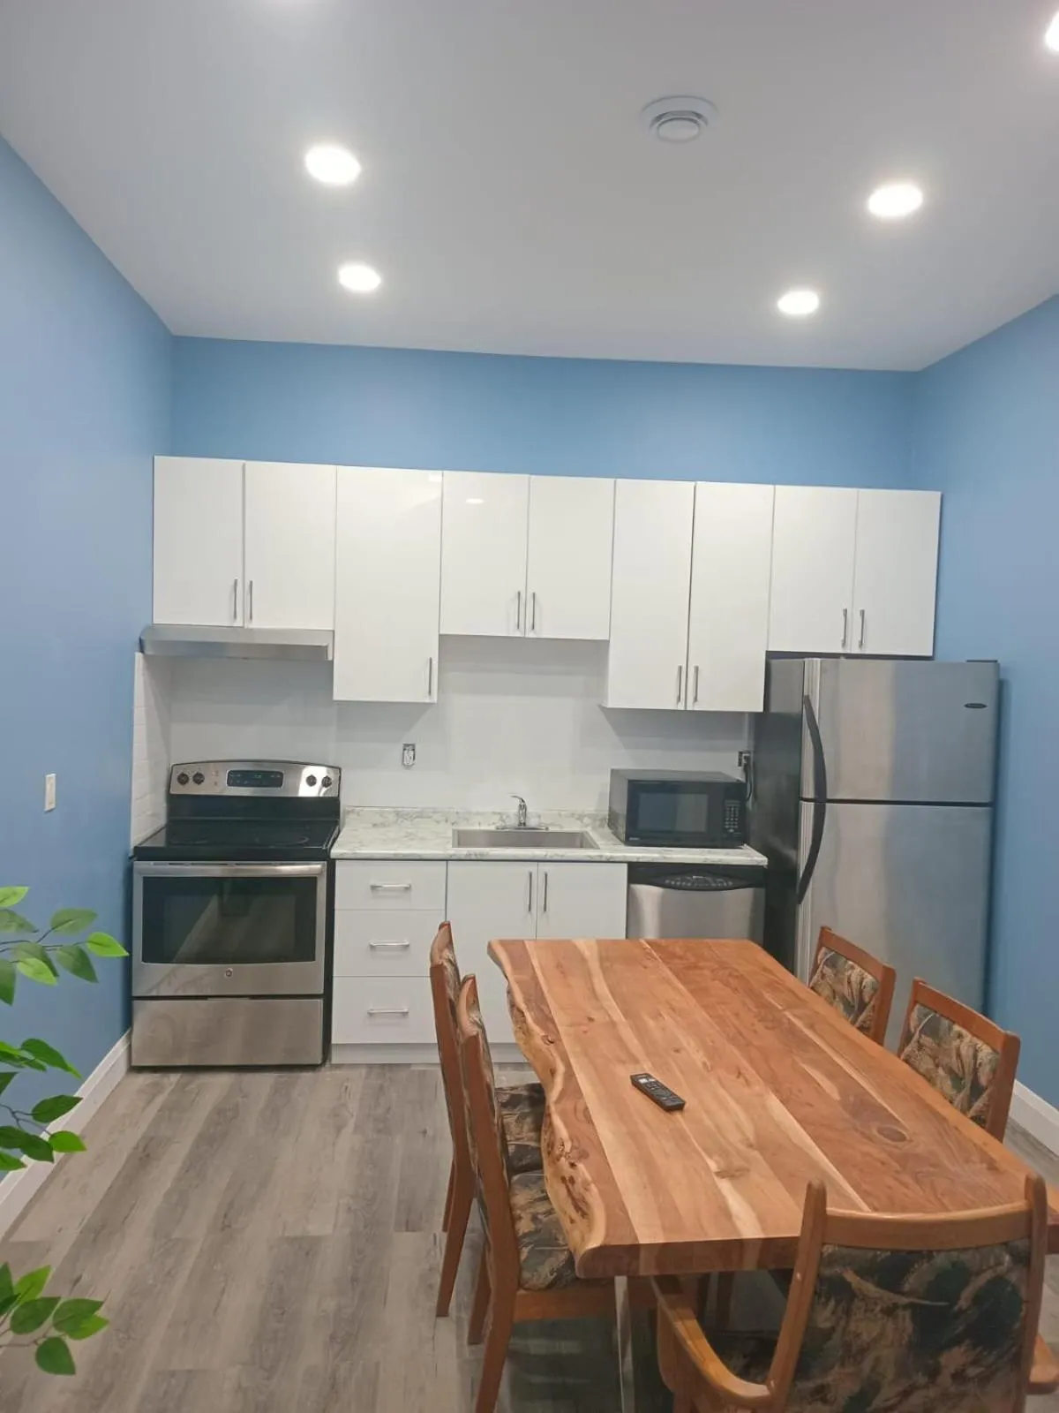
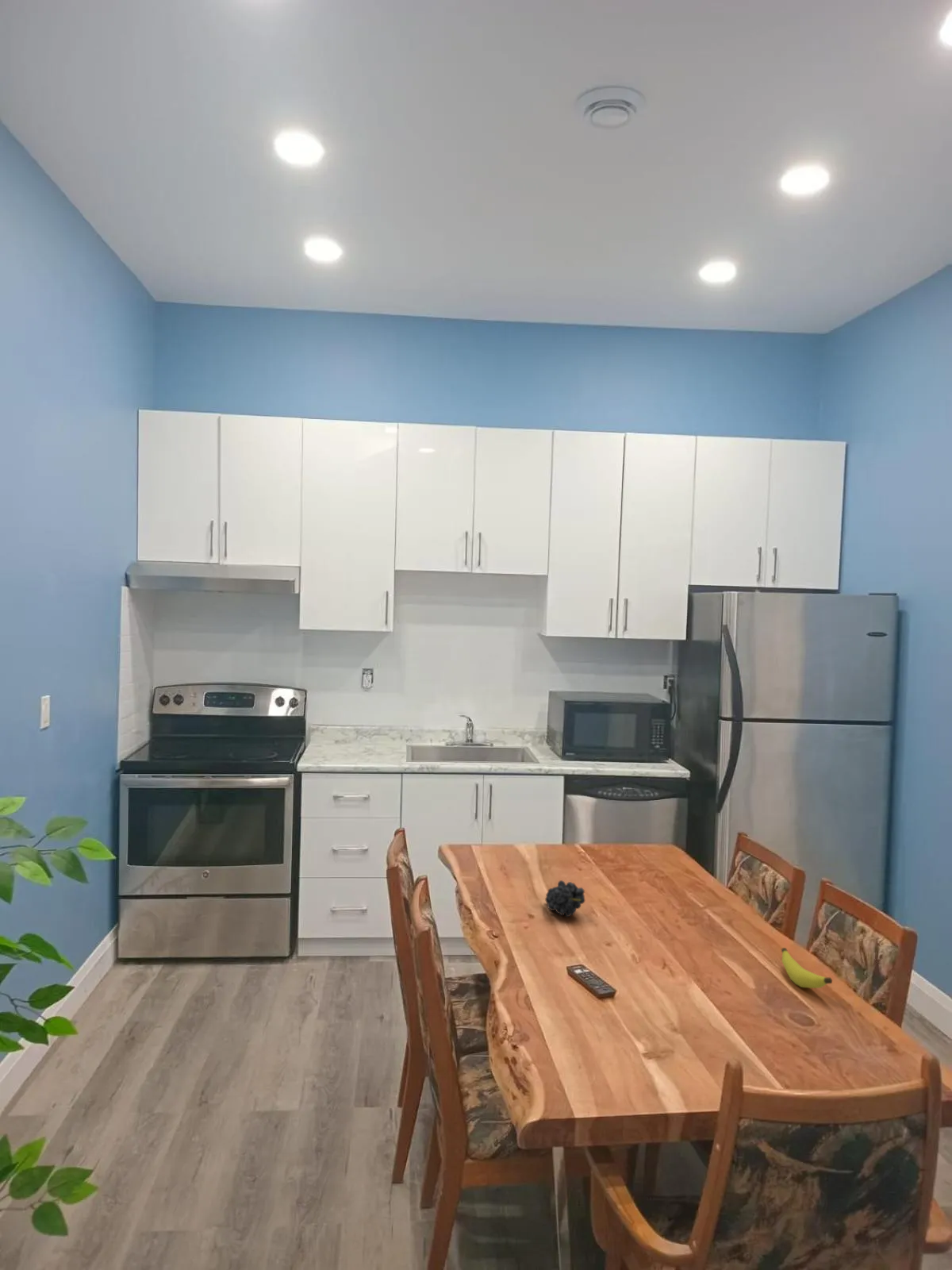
+ fruit [544,879,585,918]
+ banana [781,947,833,989]
